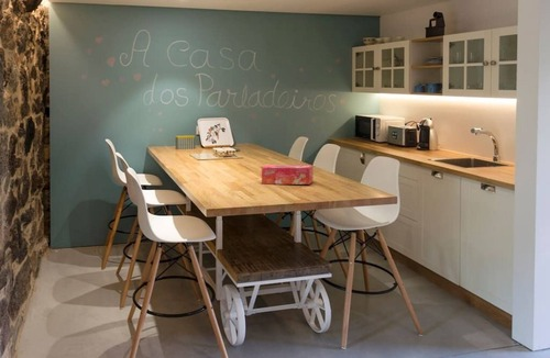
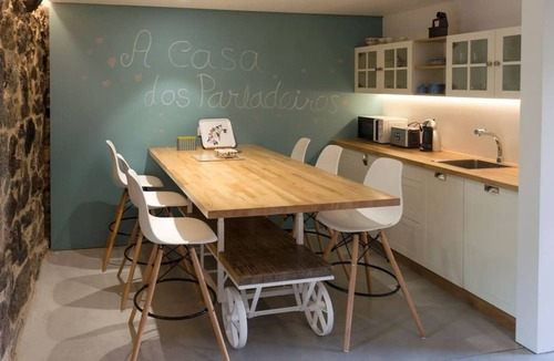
- tissue box [261,164,314,186]
